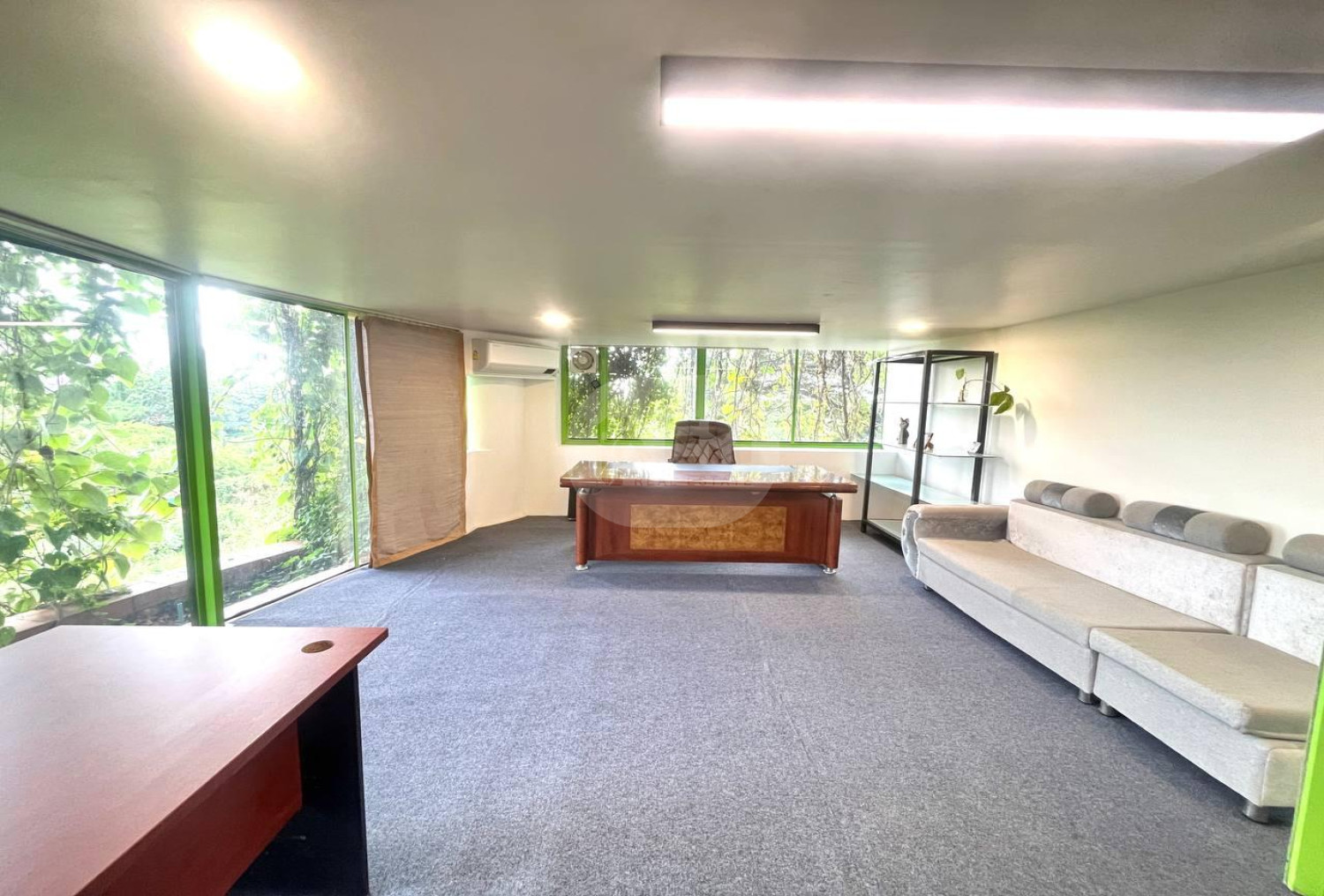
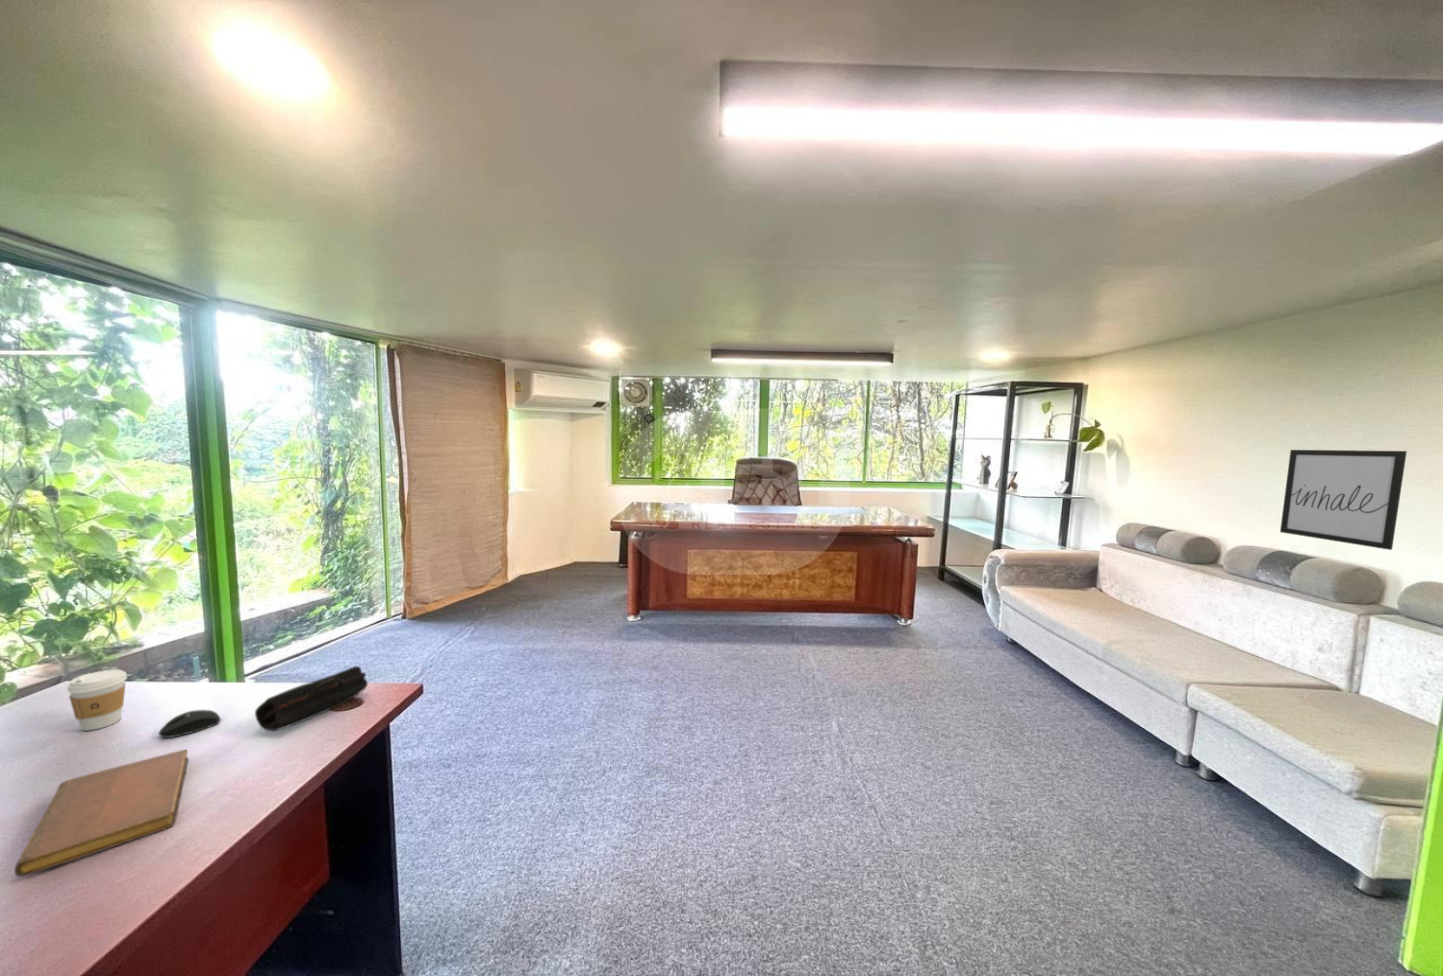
+ notebook [13,749,190,878]
+ wall art [1280,449,1407,551]
+ pencil case [254,666,368,732]
+ coffee cup [66,669,128,732]
+ mouse [158,709,221,739]
